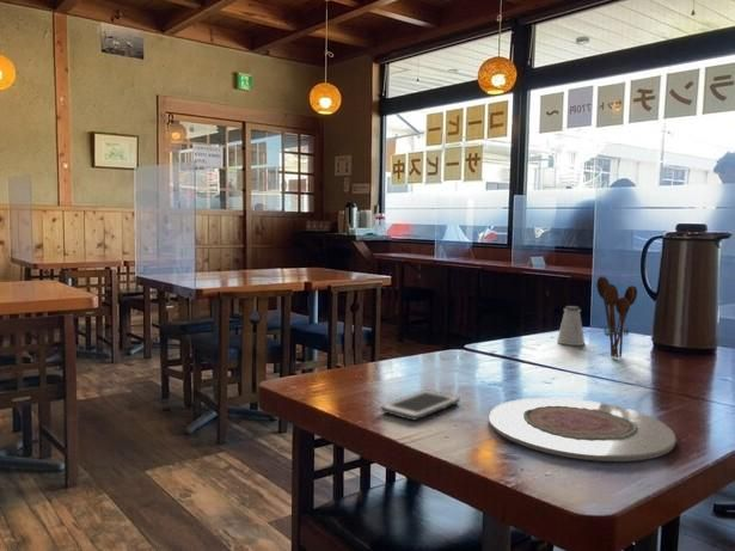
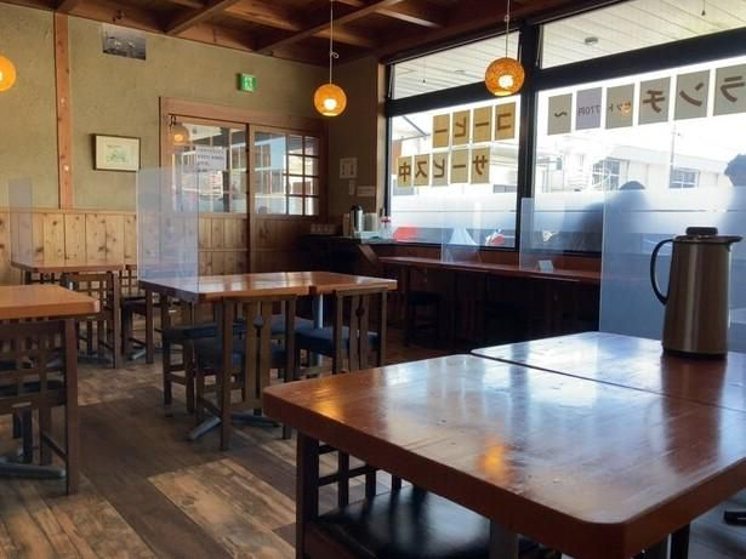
- utensil holder [595,275,638,359]
- saltshaker [556,305,586,347]
- cell phone [379,388,461,421]
- plate [488,397,676,463]
